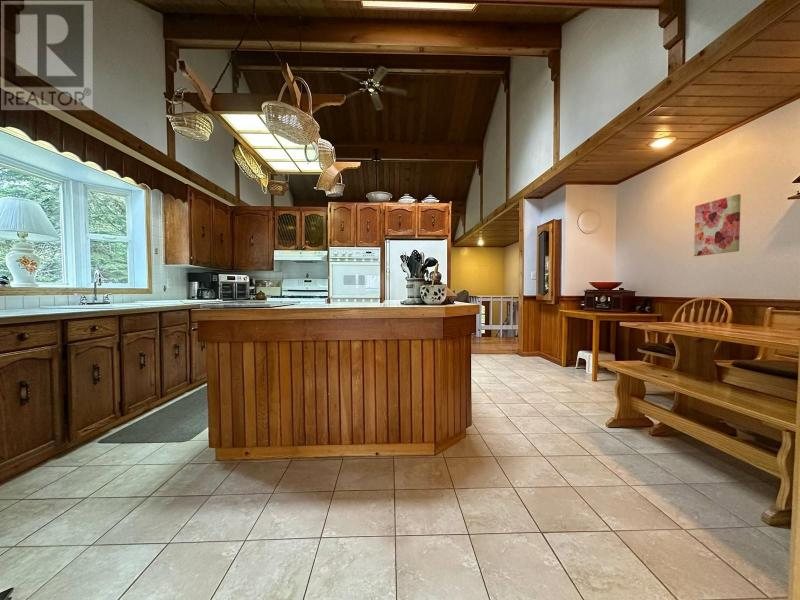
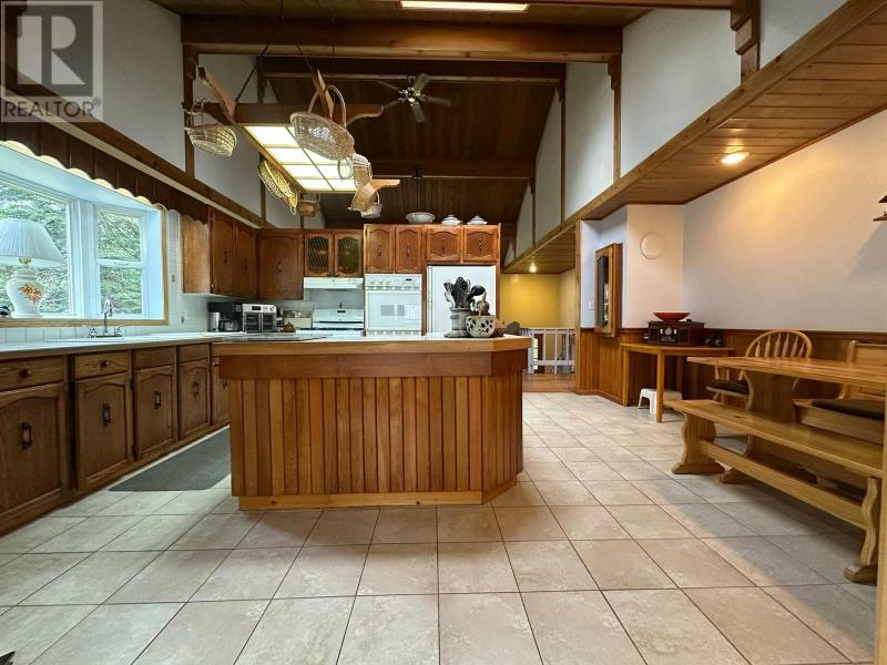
- wall art [693,193,742,257]
